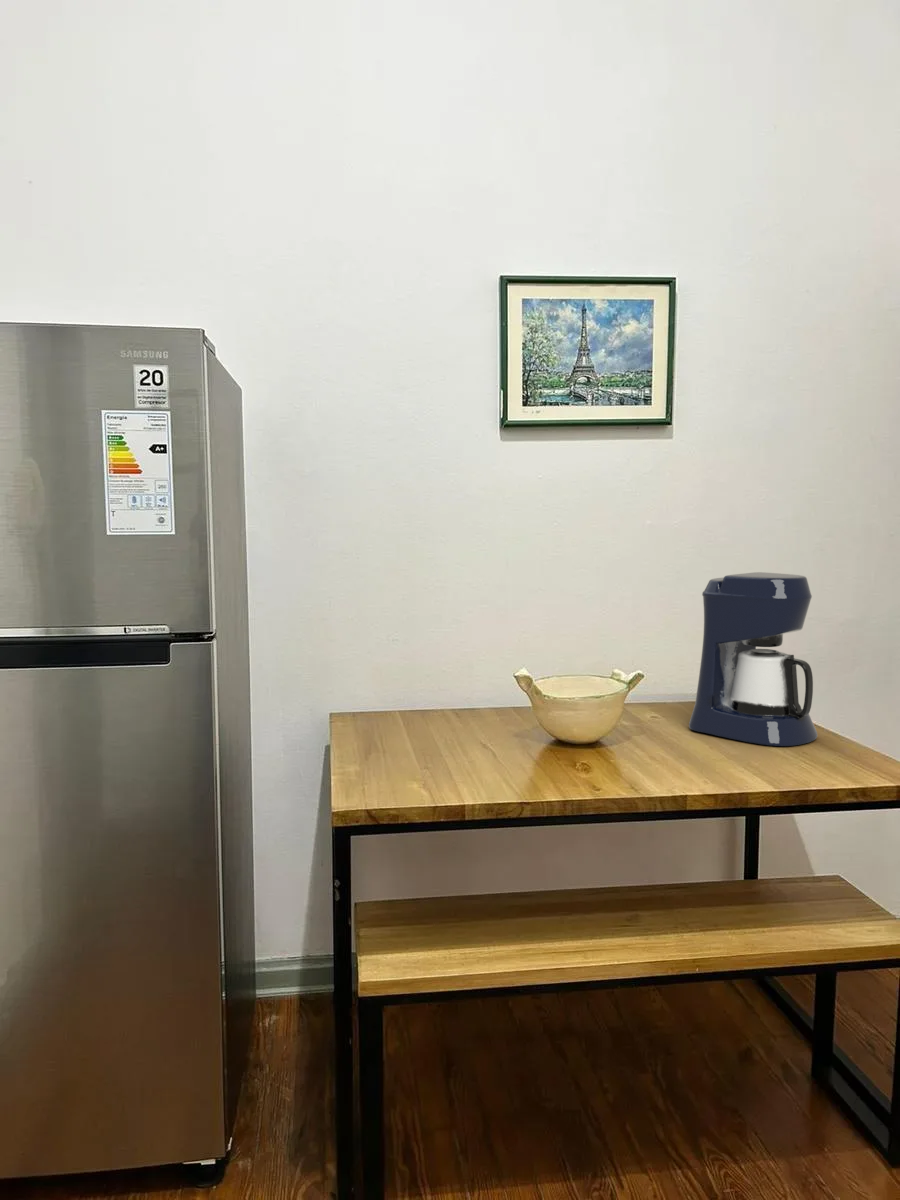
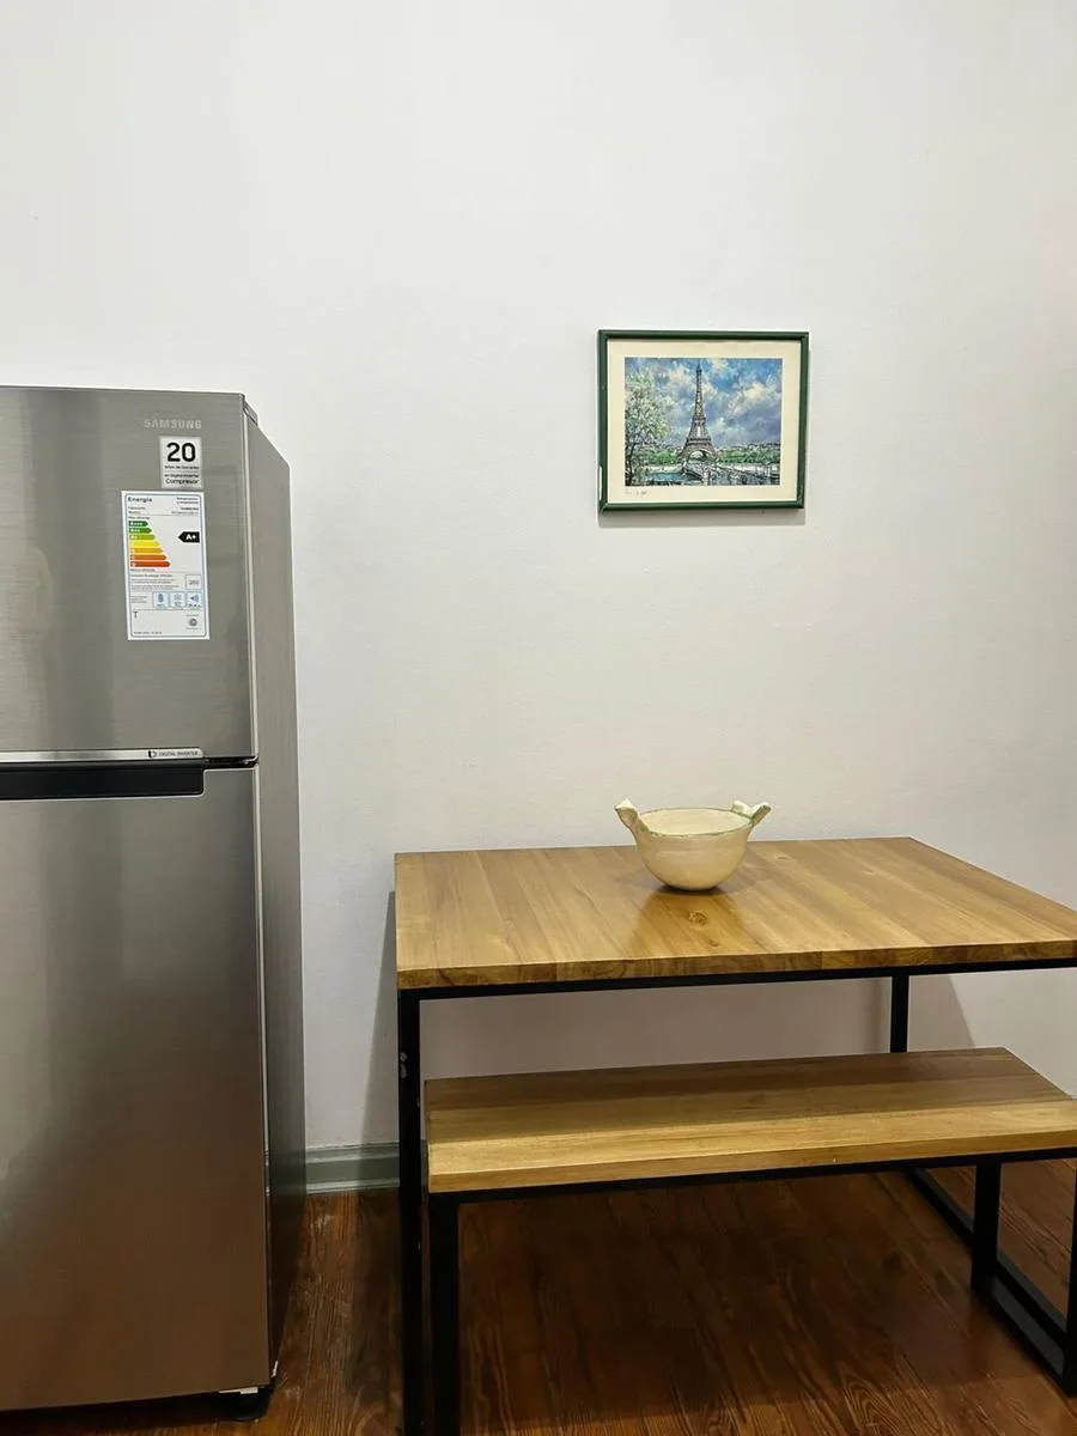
- coffee maker [688,571,818,747]
